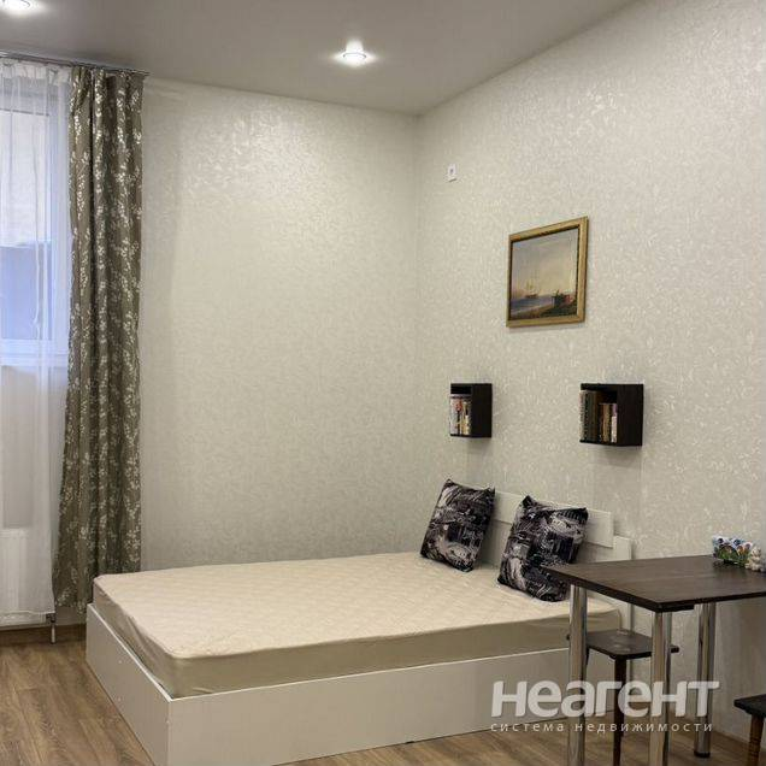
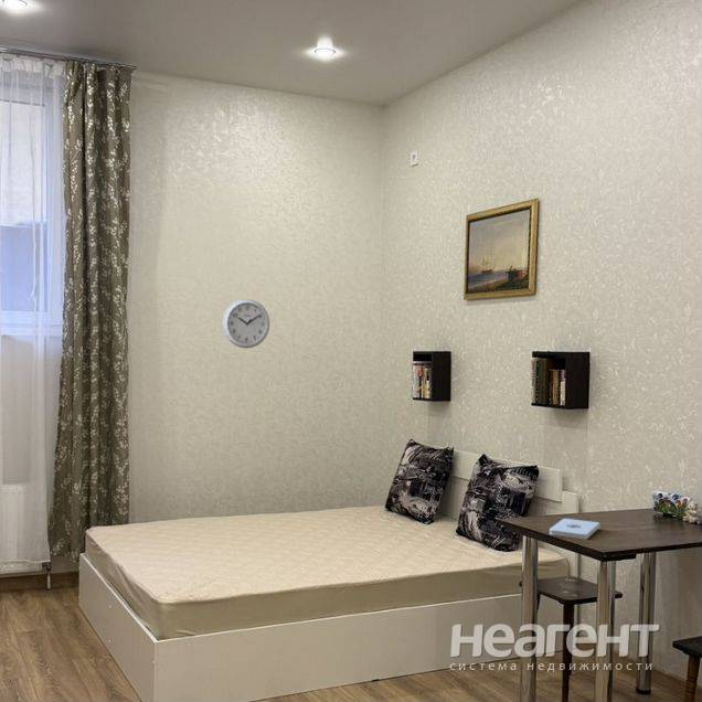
+ wall clock [222,298,270,349]
+ notepad [549,518,600,541]
